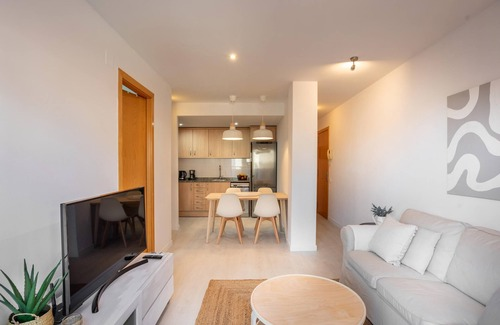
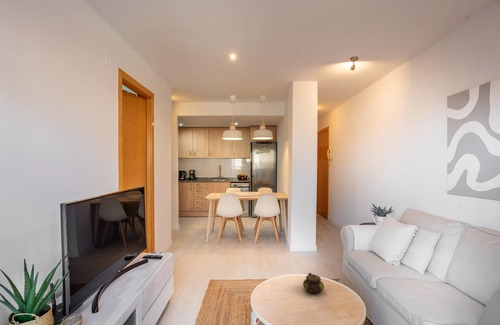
+ teapot [302,272,325,294]
